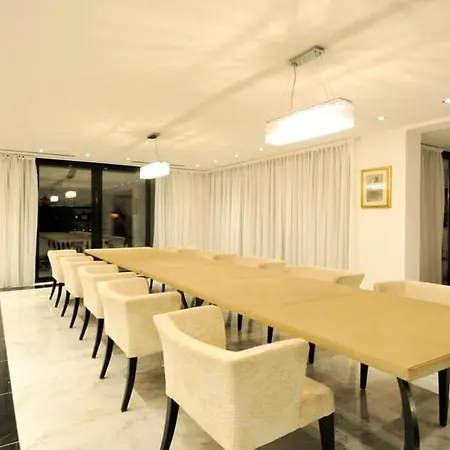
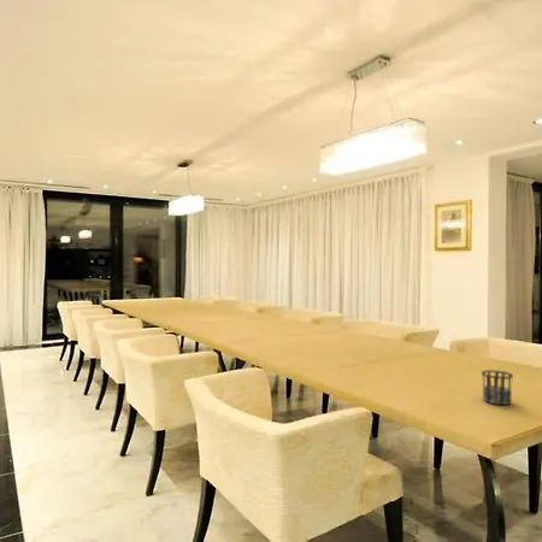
+ cup [481,369,514,406]
